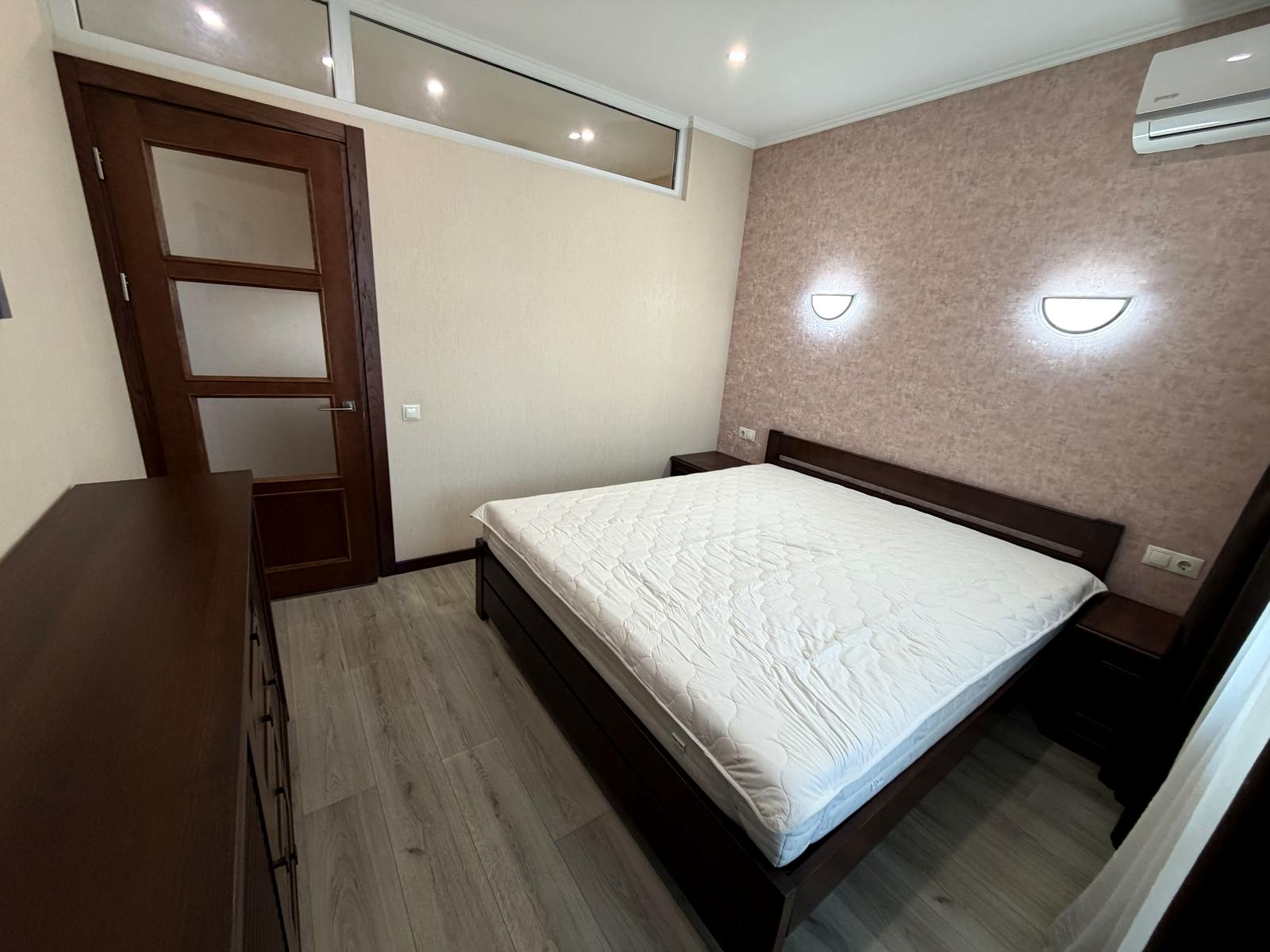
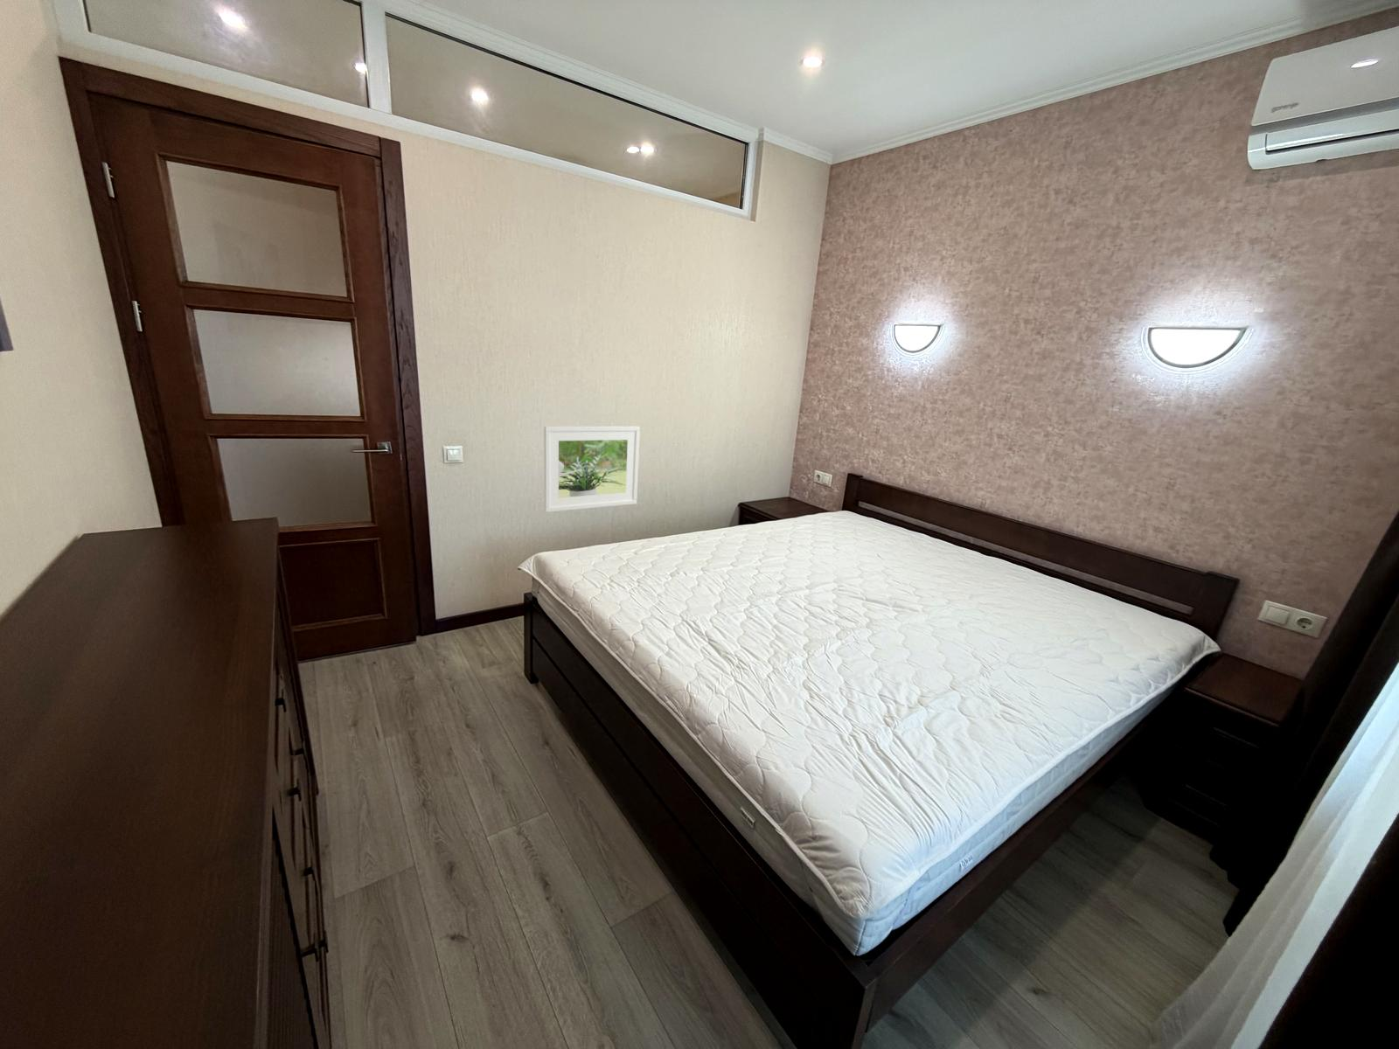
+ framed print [543,425,641,513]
